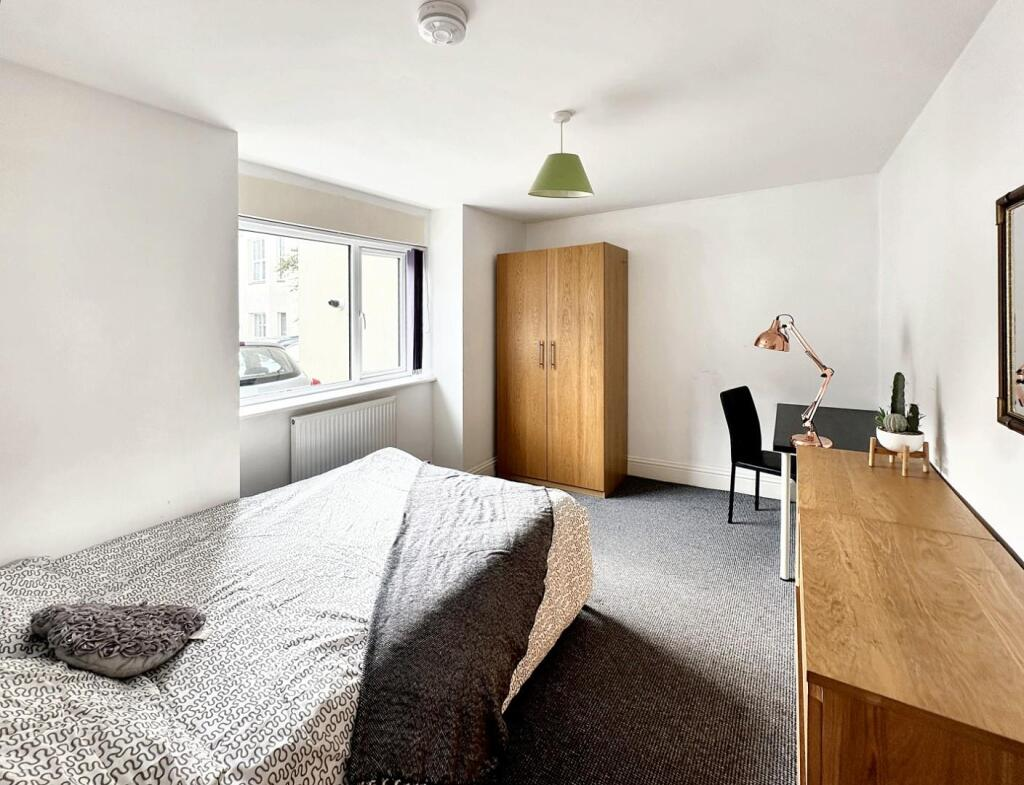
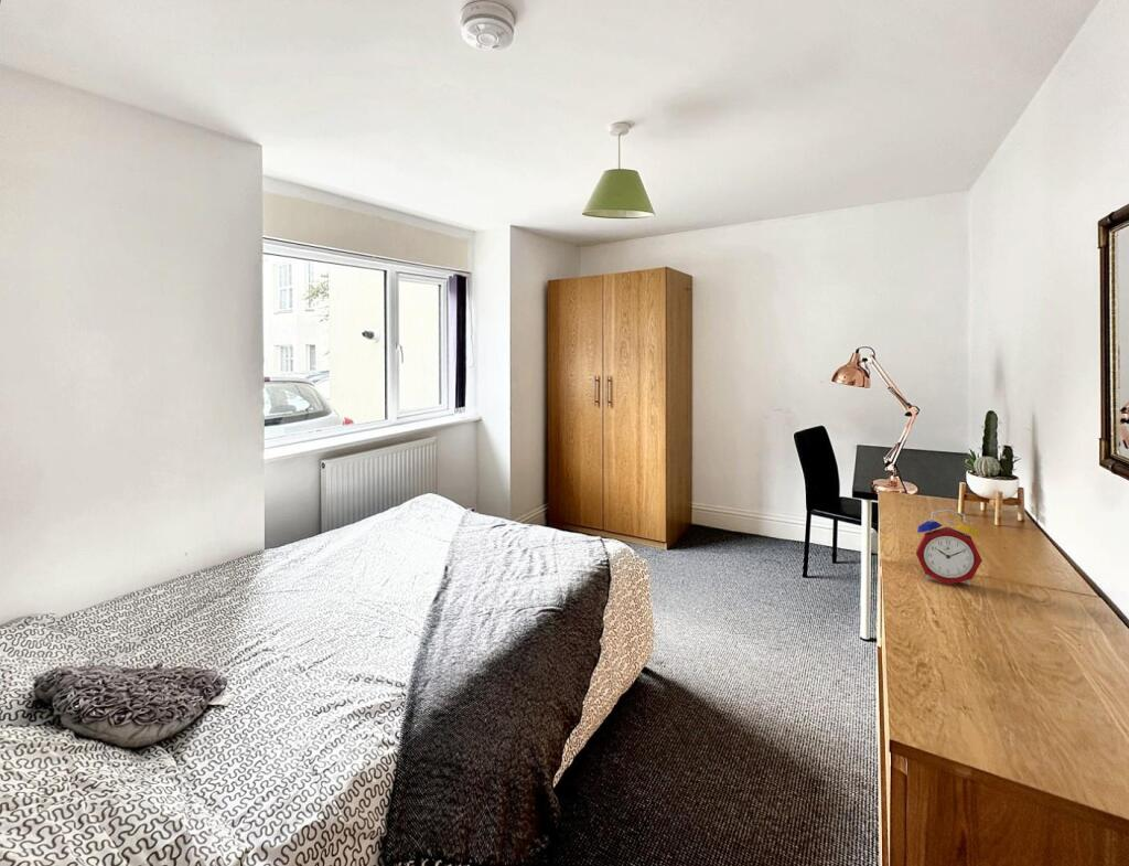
+ alarm clock [915,509,983,586]
